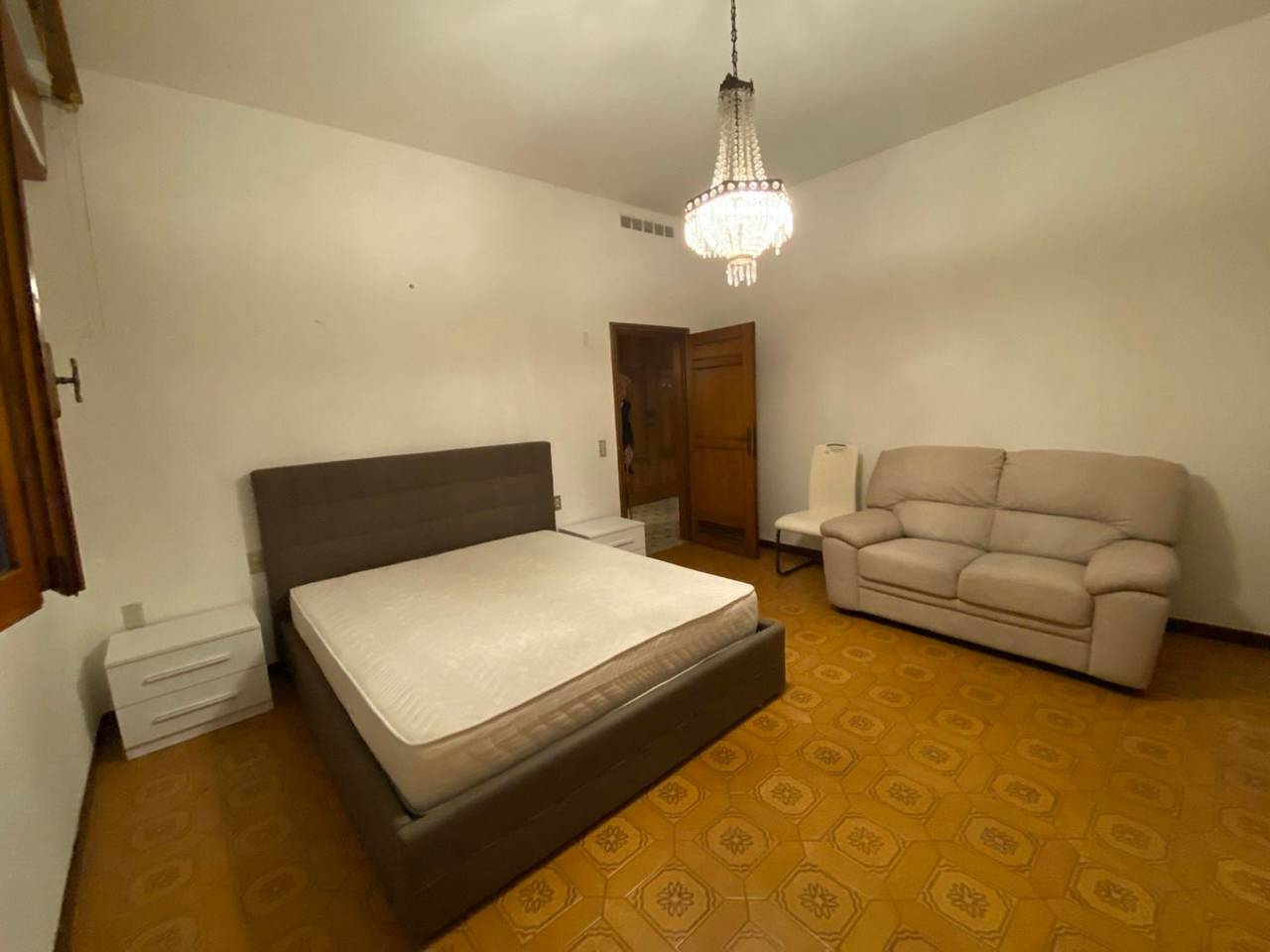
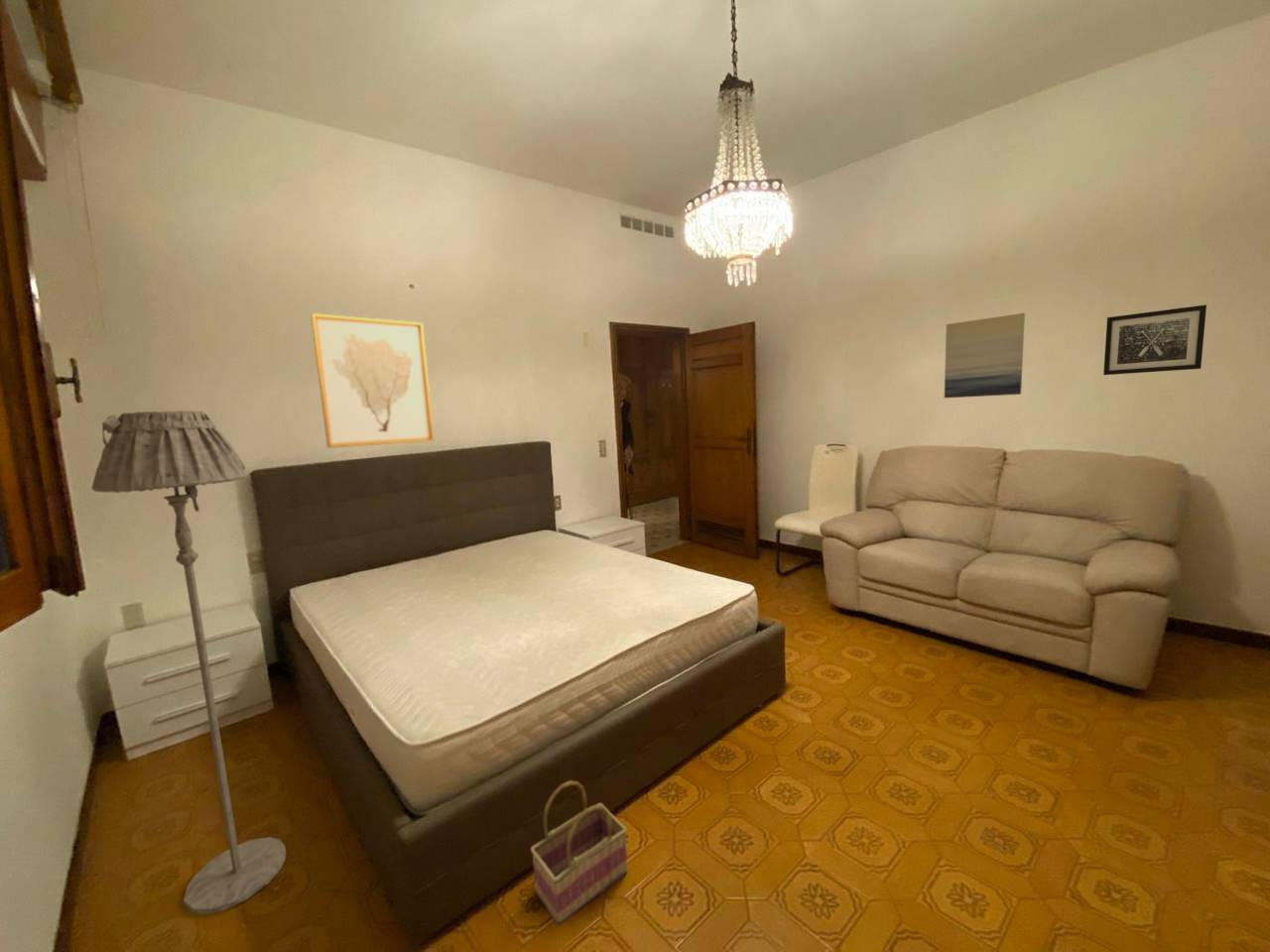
+ basket [530,779,628,926]
+ wall art [944,312,1026,399]
+ wall art [1102,303,1207,376]
+ wall art [310,312,435,449]
+ floor lamp [90,410,287,915]
